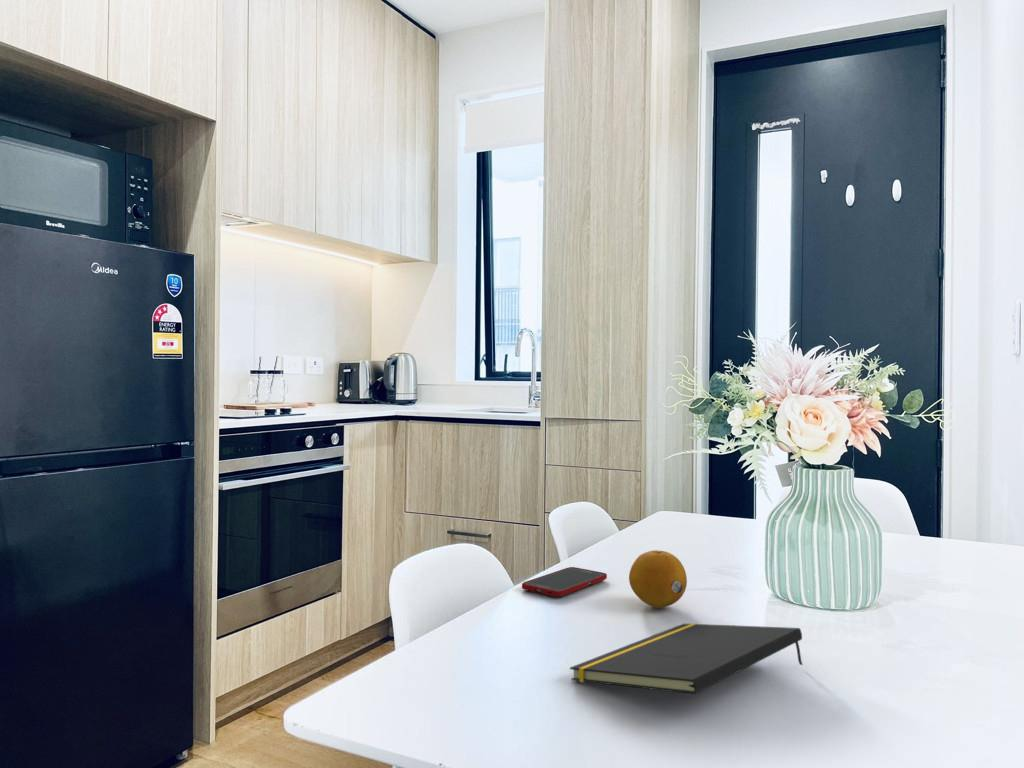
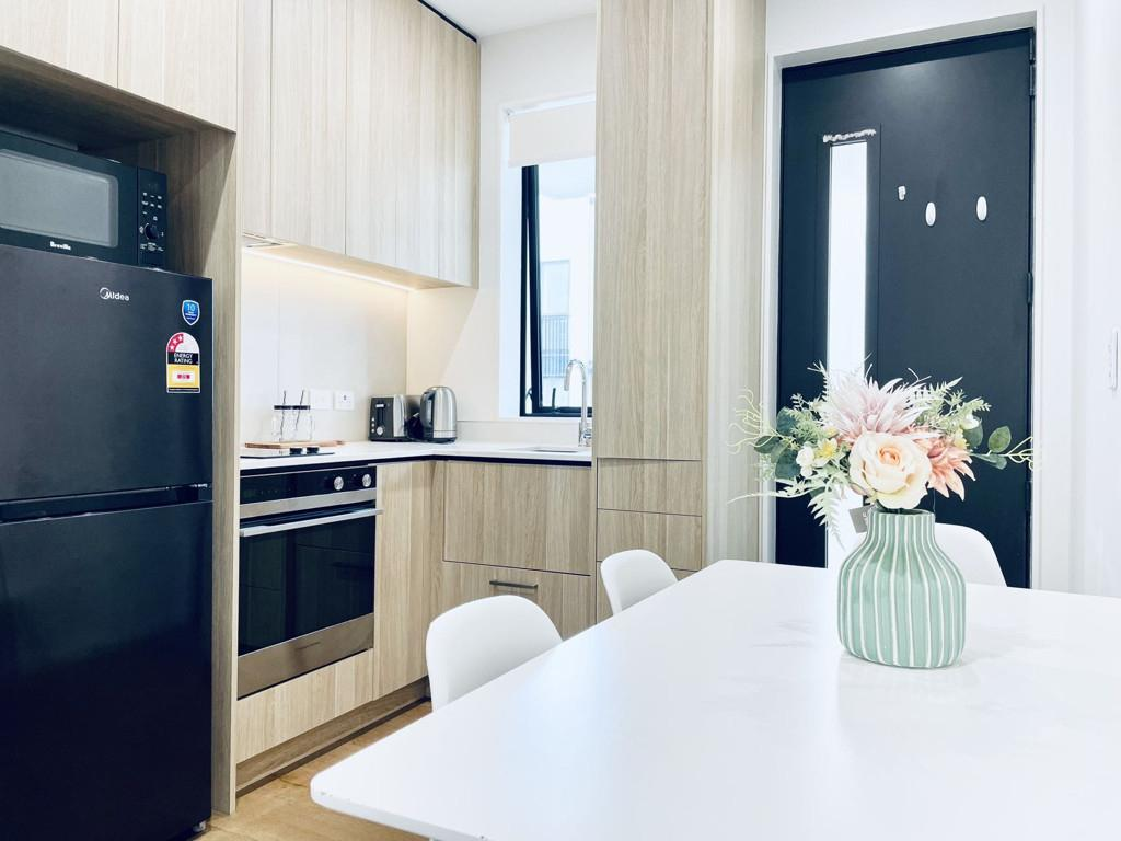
- notepad [569,622,804,695]
- cell phone [521,566,608,598]
- fruit [628,549,688,609]
